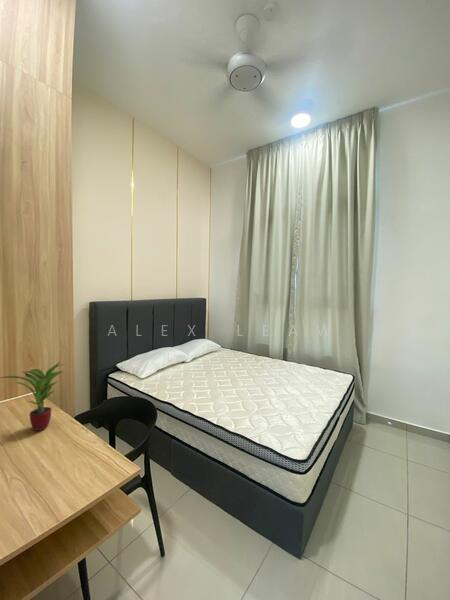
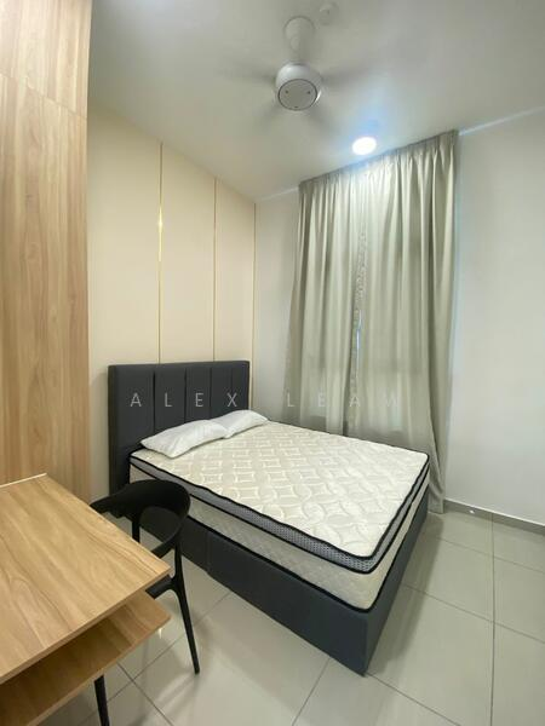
- potted plant [0,360,65,432]
